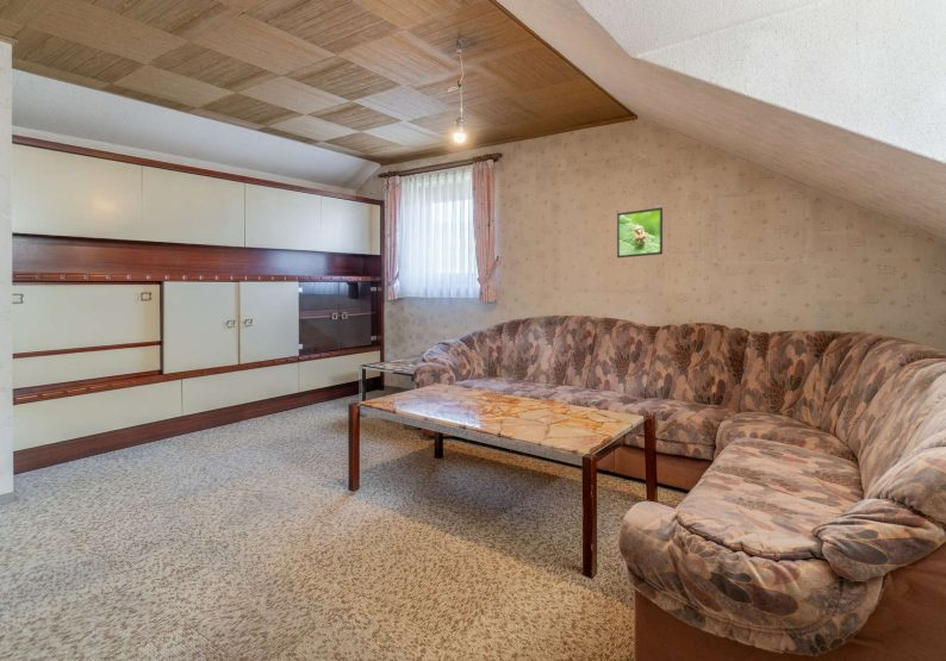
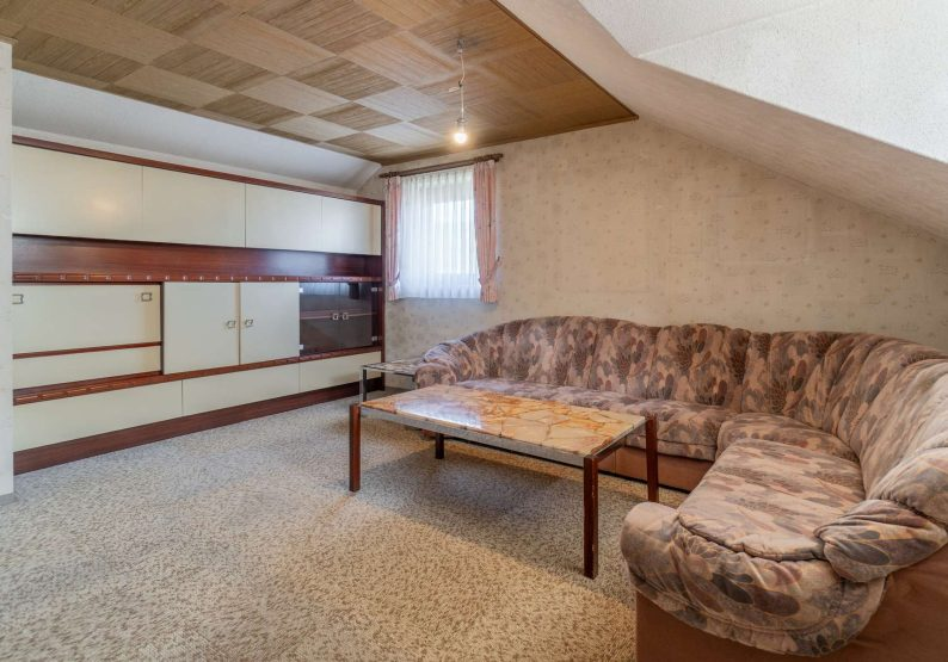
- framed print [616,206,664,258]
